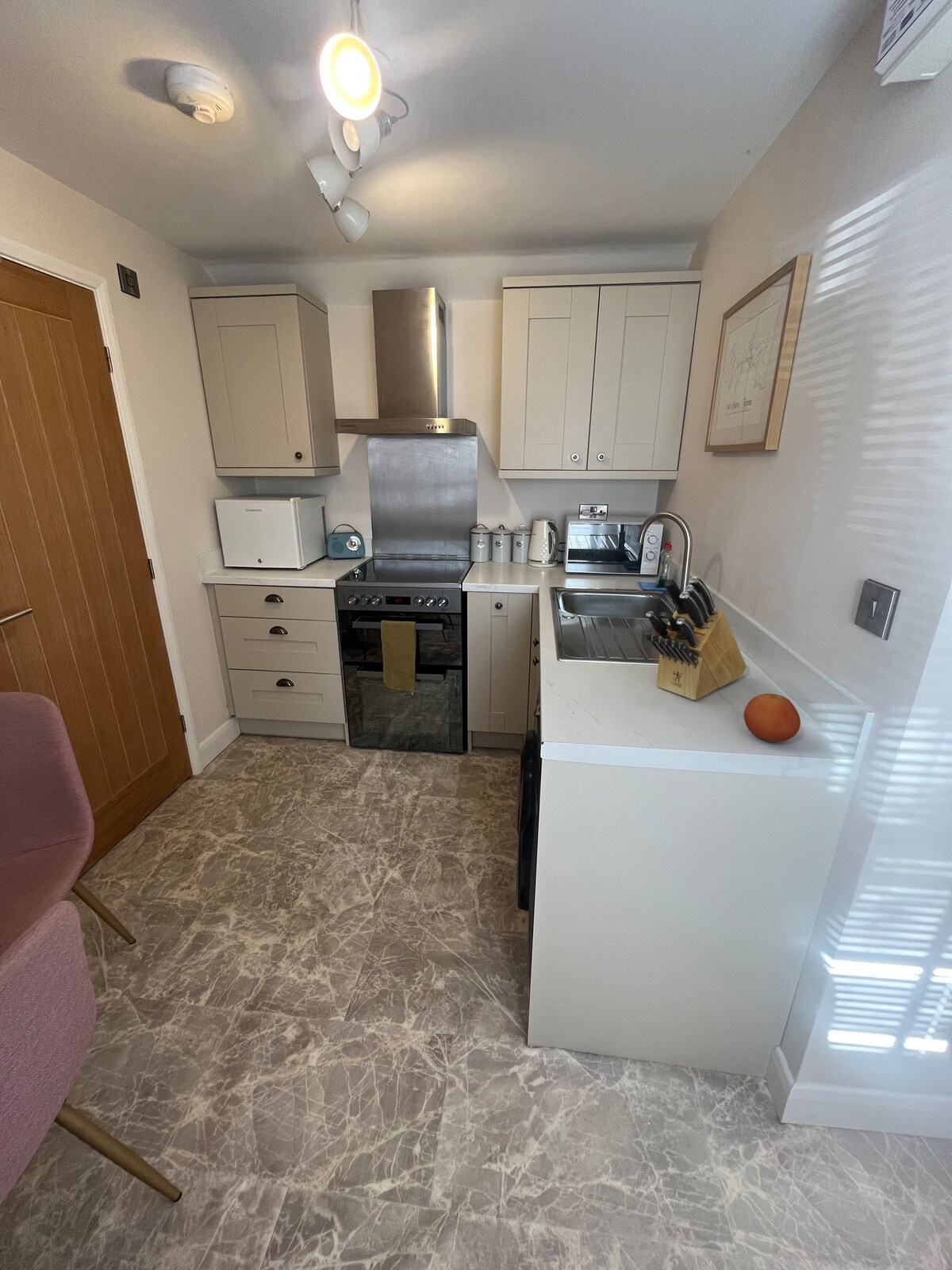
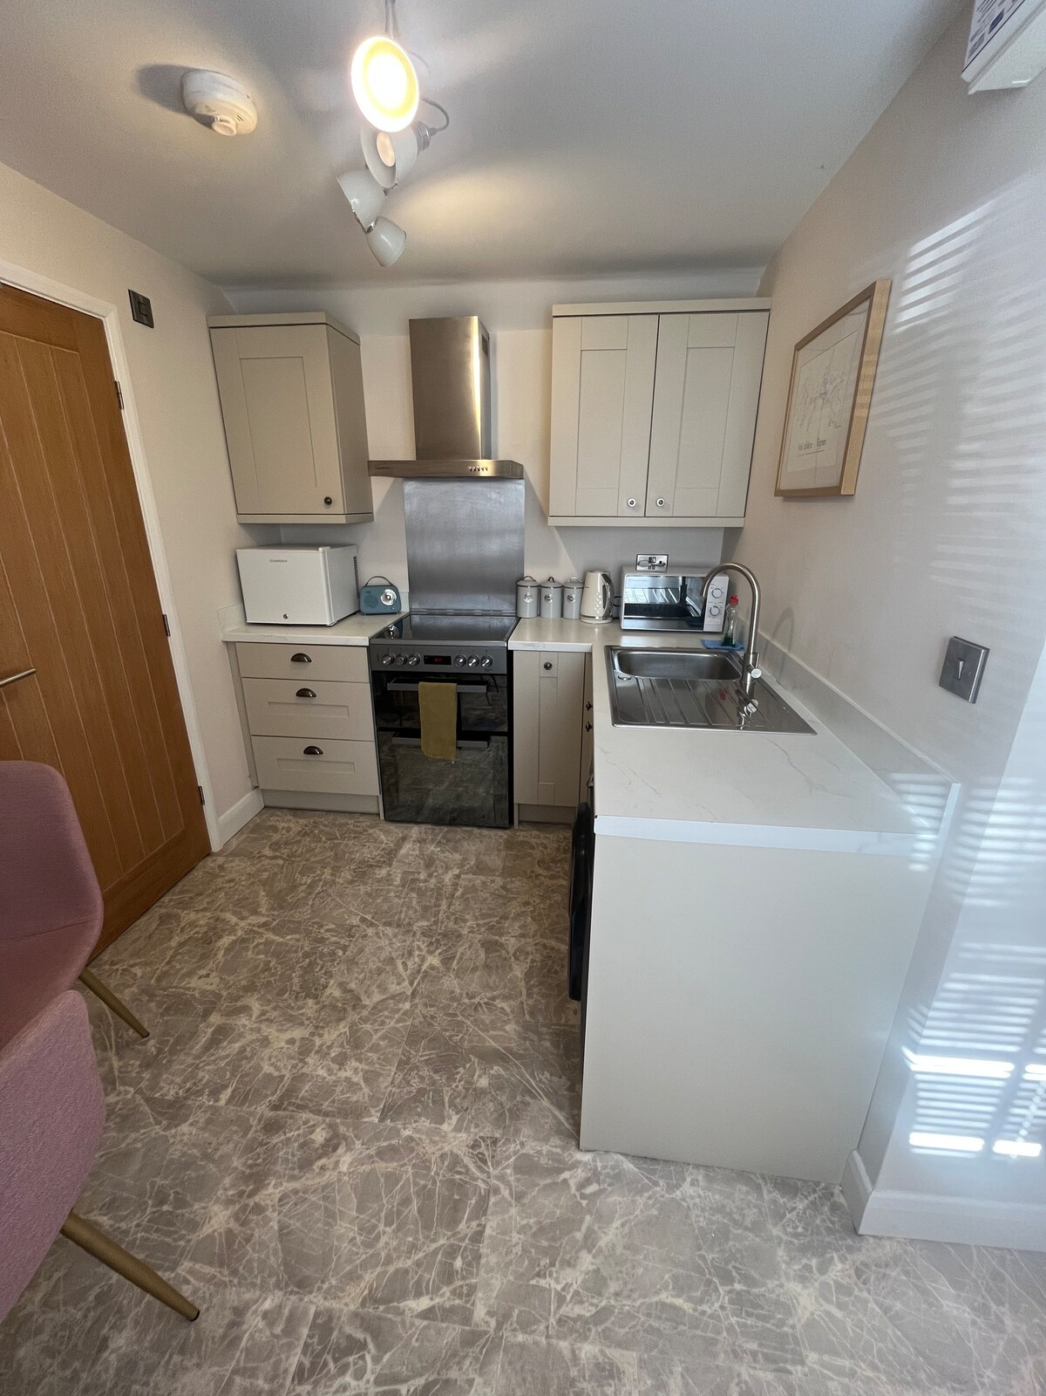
- fruit [743,693,801,743]
- knife block [643,575,747,701]
